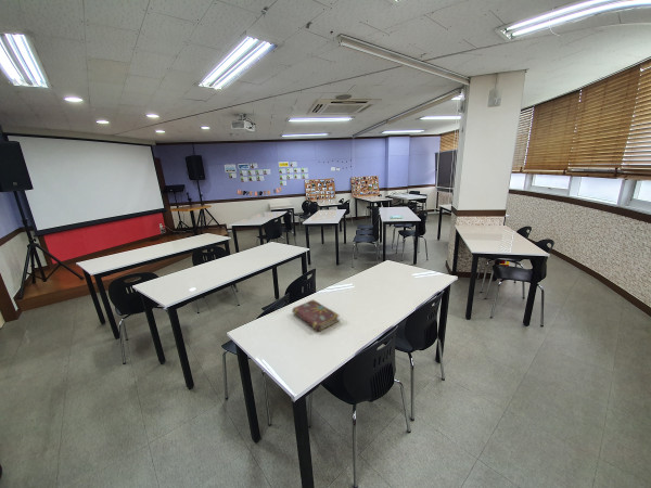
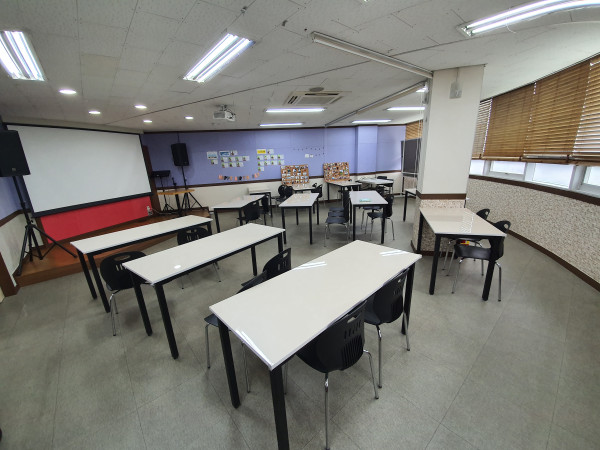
- book [291,298,341,332]
